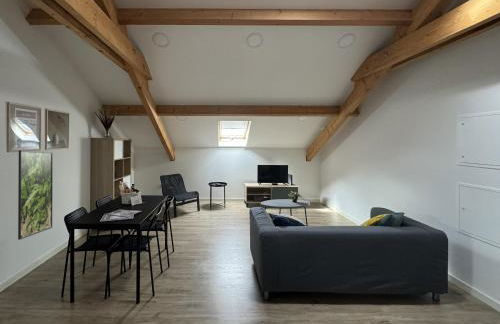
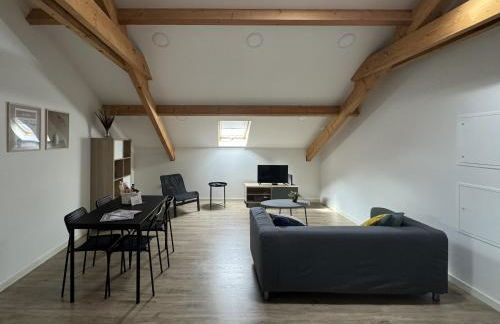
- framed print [17,149,54,241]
